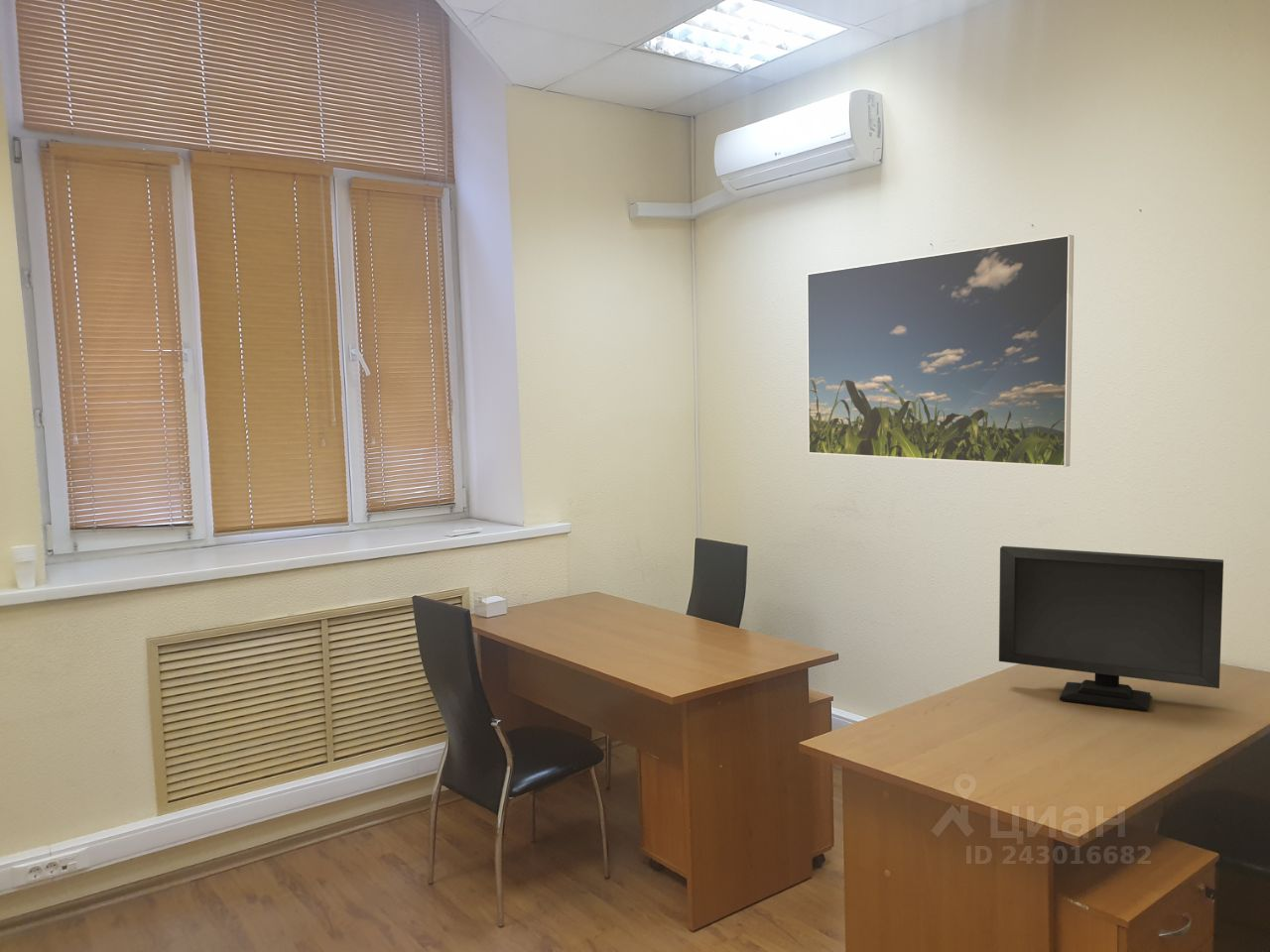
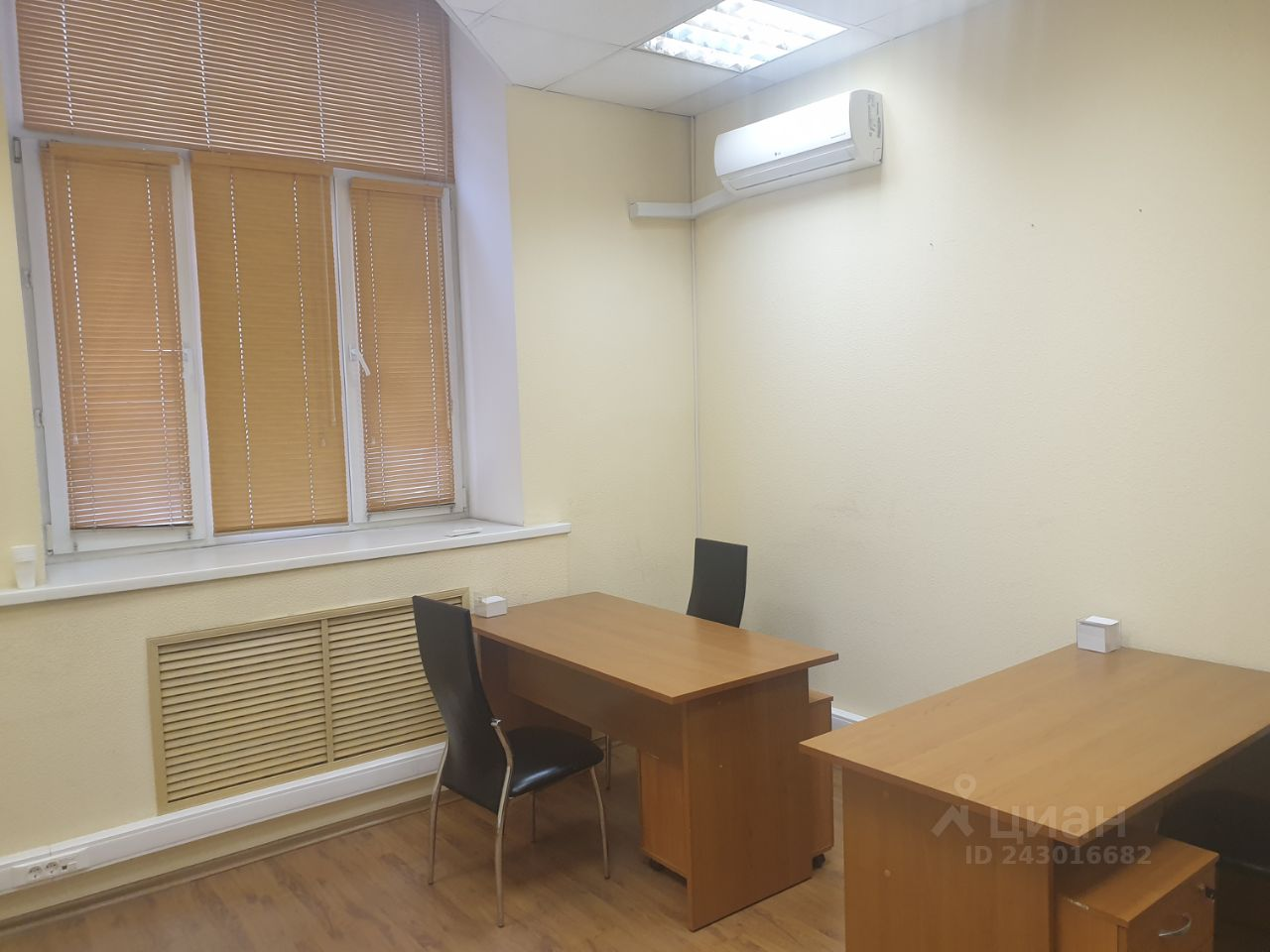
- computer monitor [998,545,1224,713]
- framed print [806,234,1075,468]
